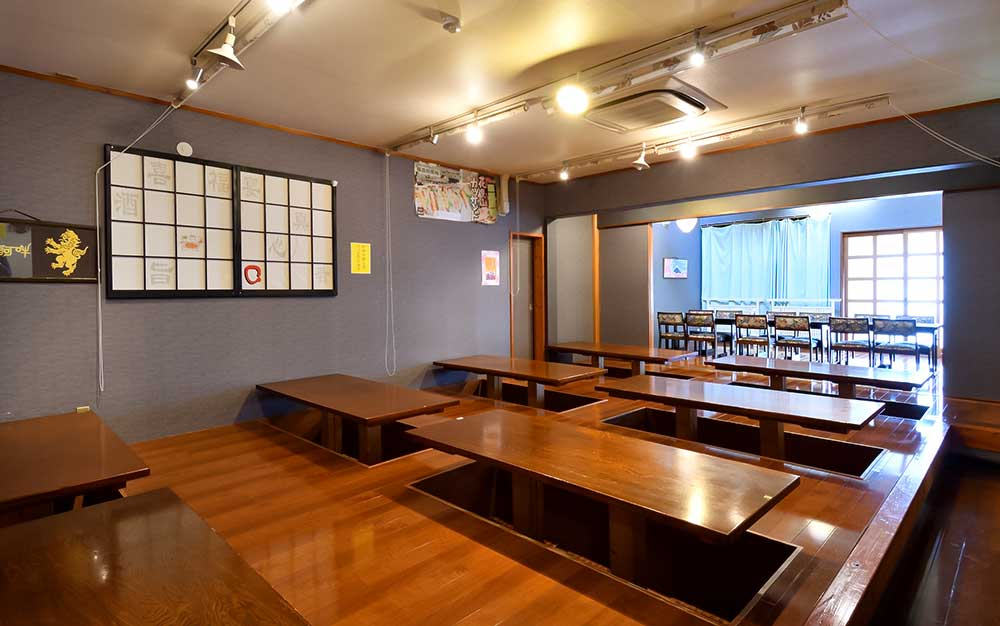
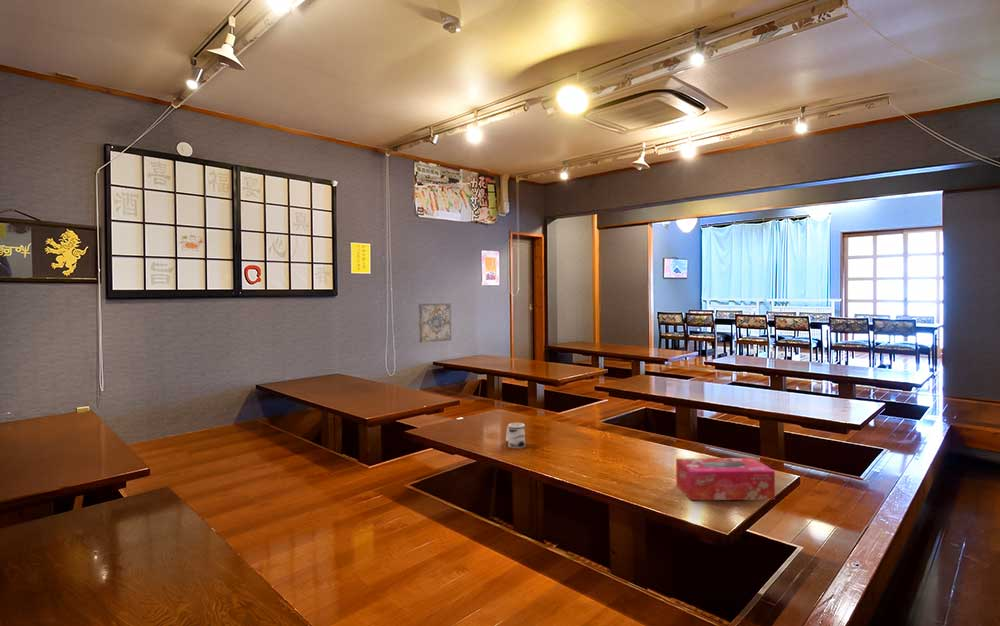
+ mug [505,422,527,449]
+ wall art [418,302,452,344]
+ tissue box [675,457,776,501]
